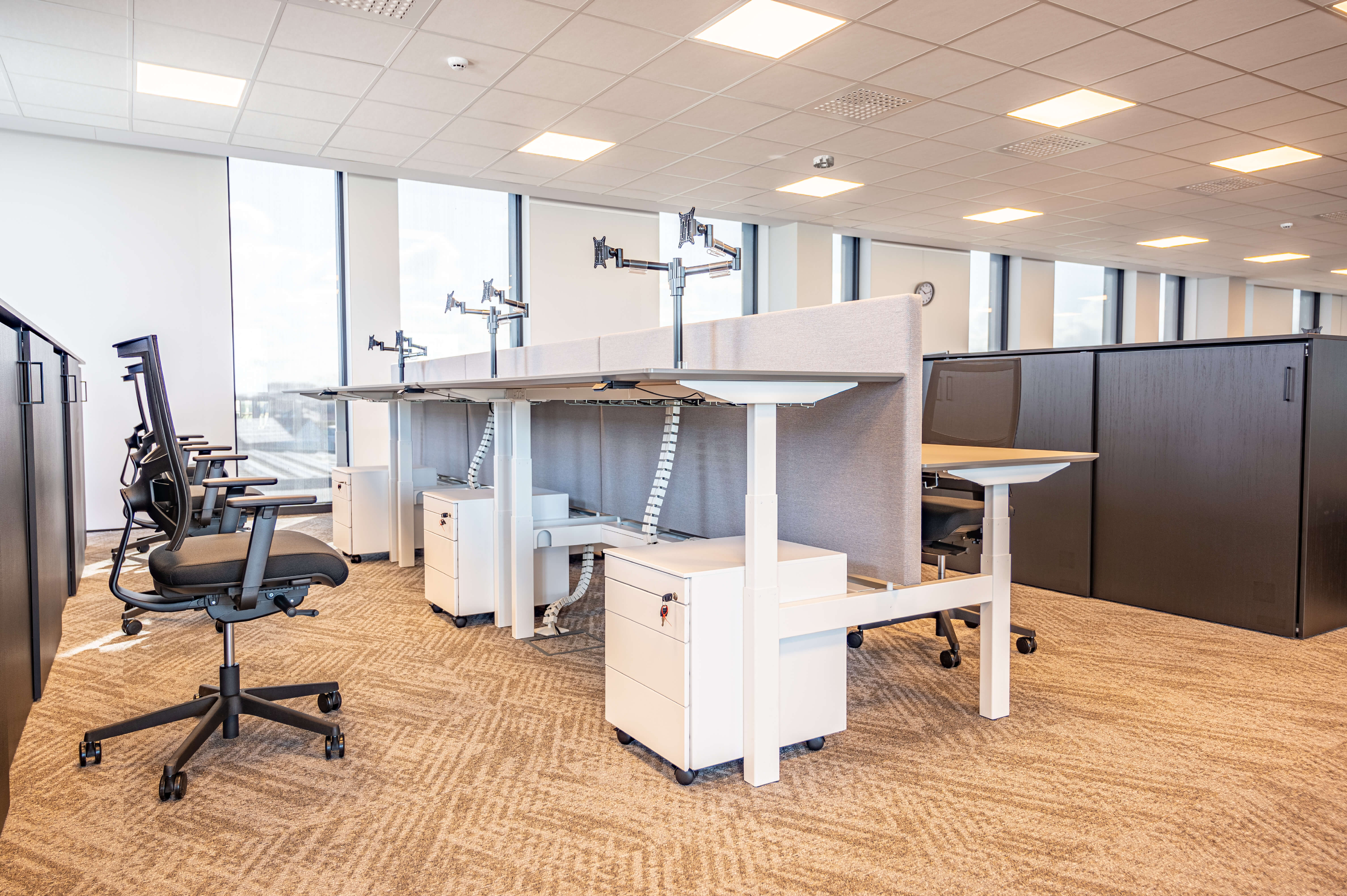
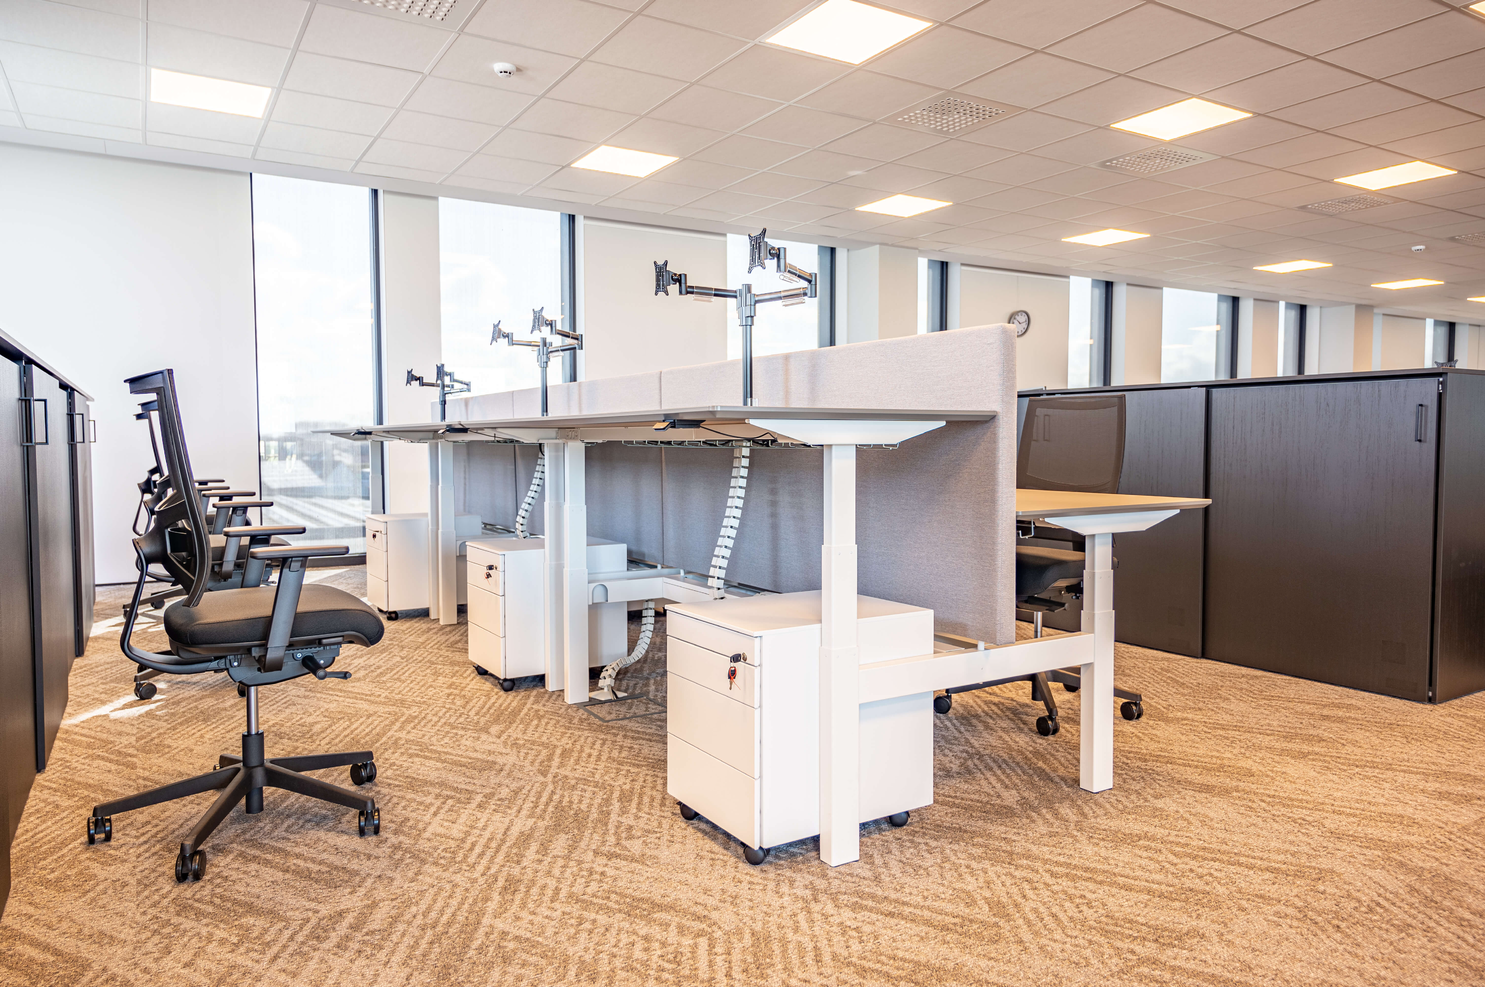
- smoke detector [813,155,834,169]
